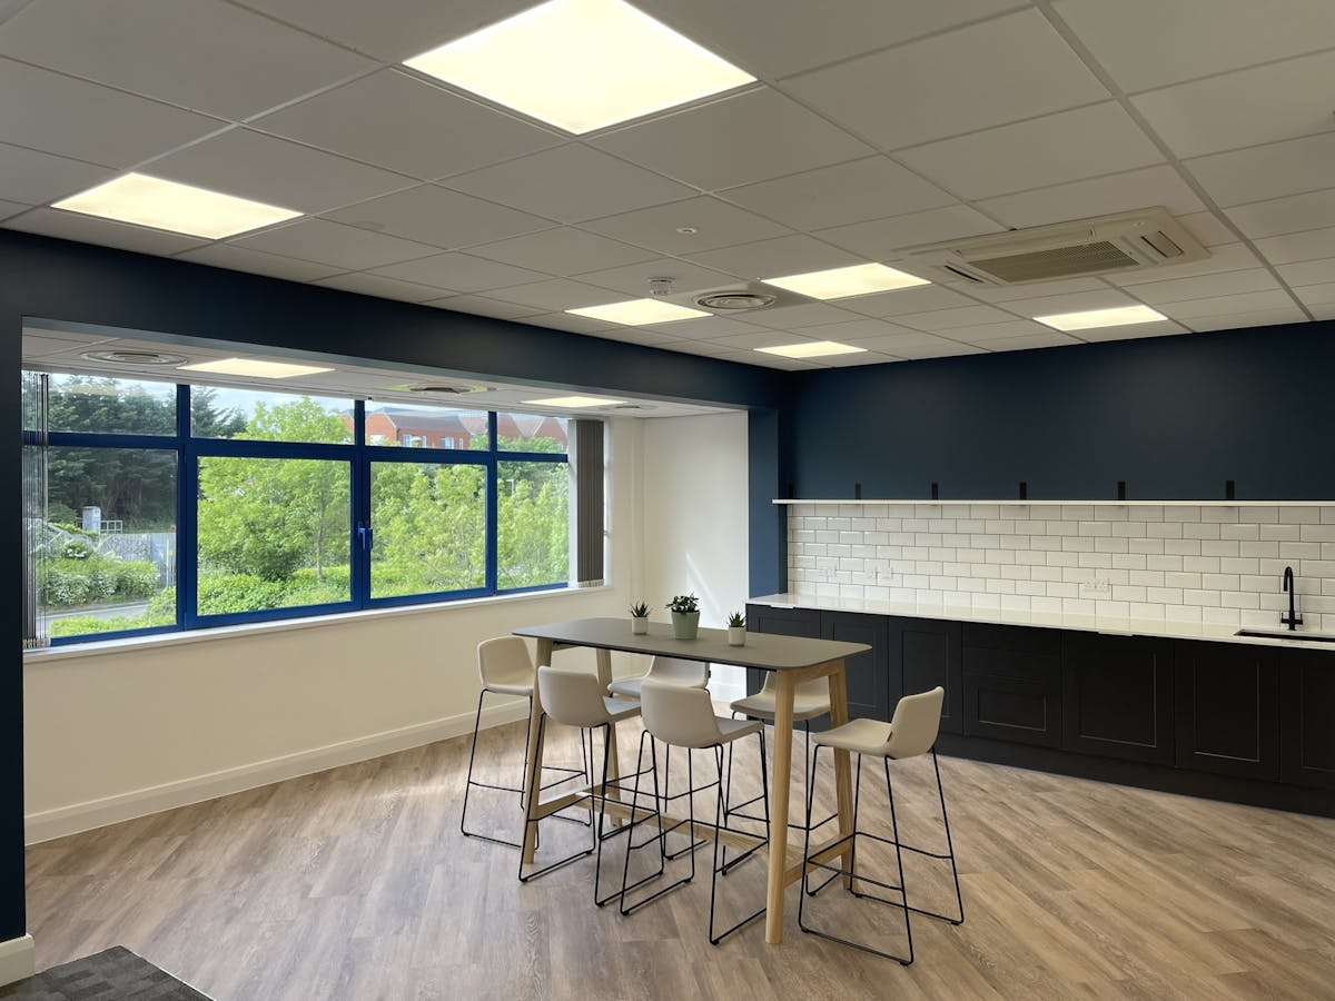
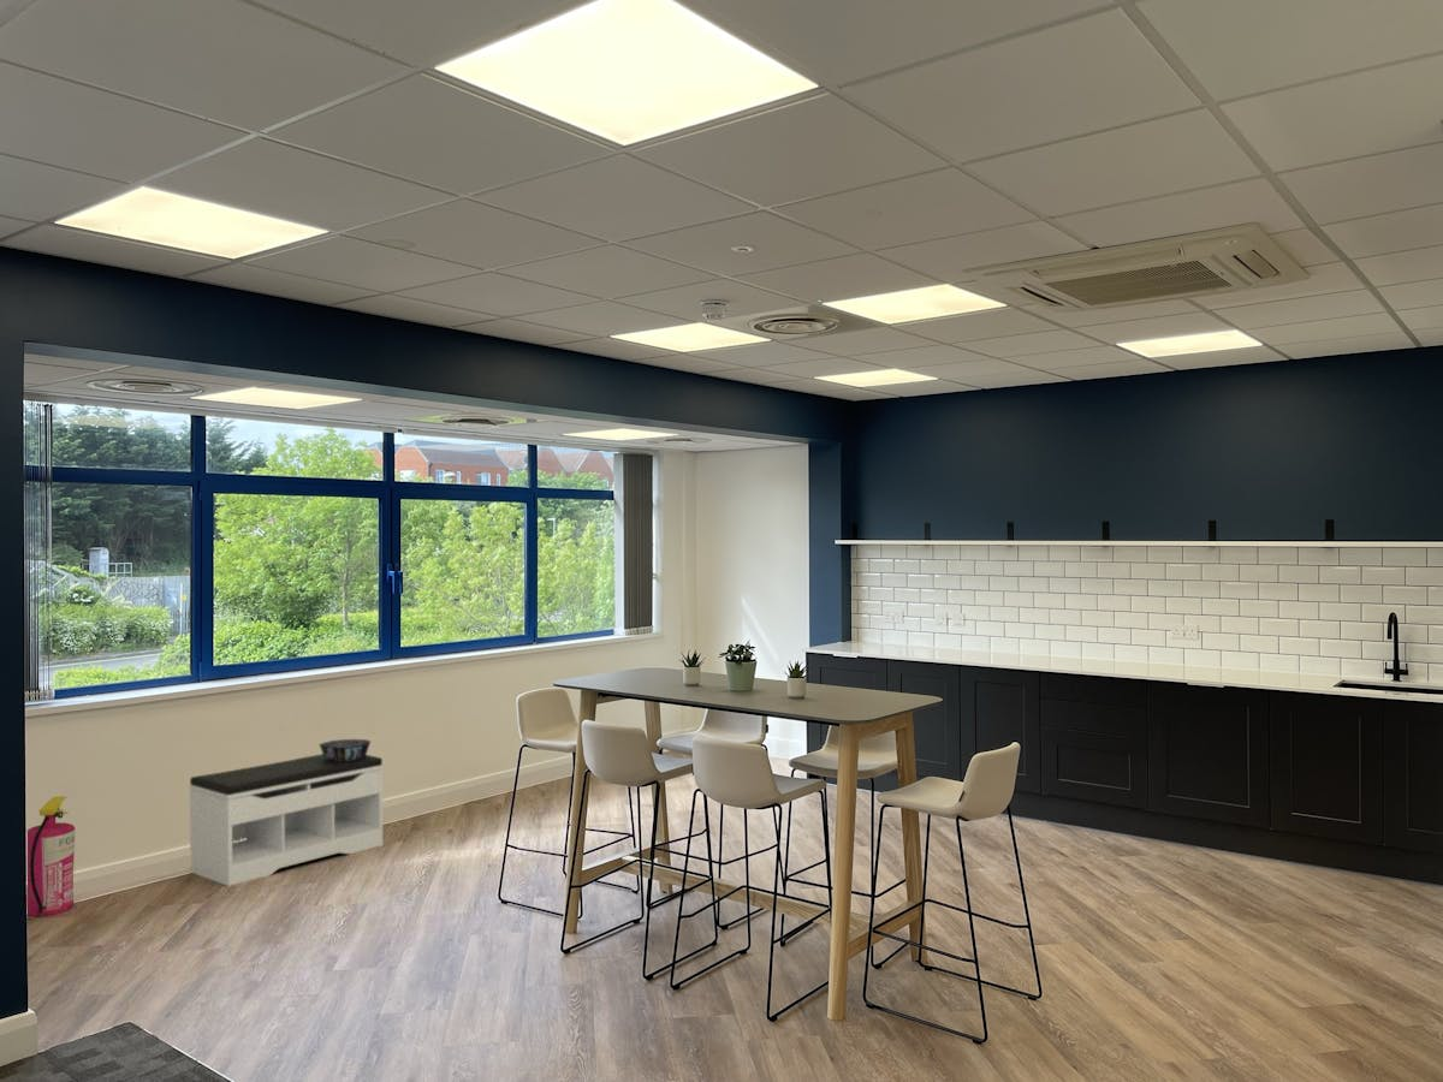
+ fire extinguisher [26,795,76,917]
+ decorative bowl [317,738,372,761]
+ bench [188,753,385,887]
